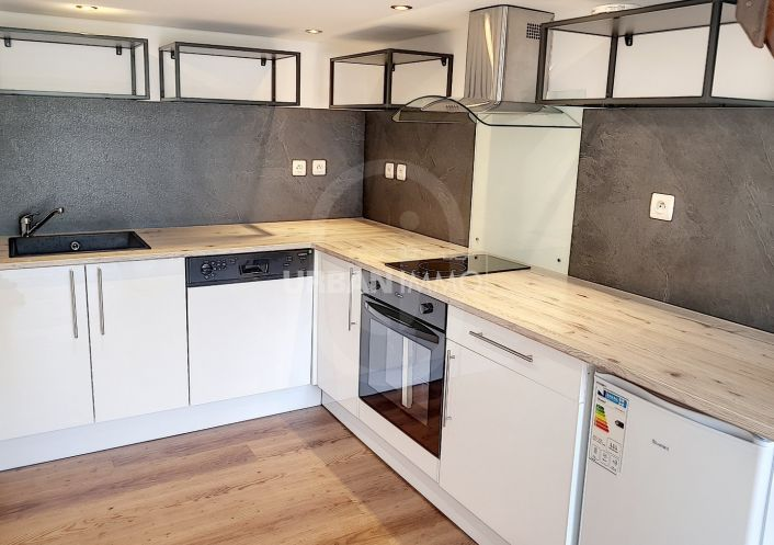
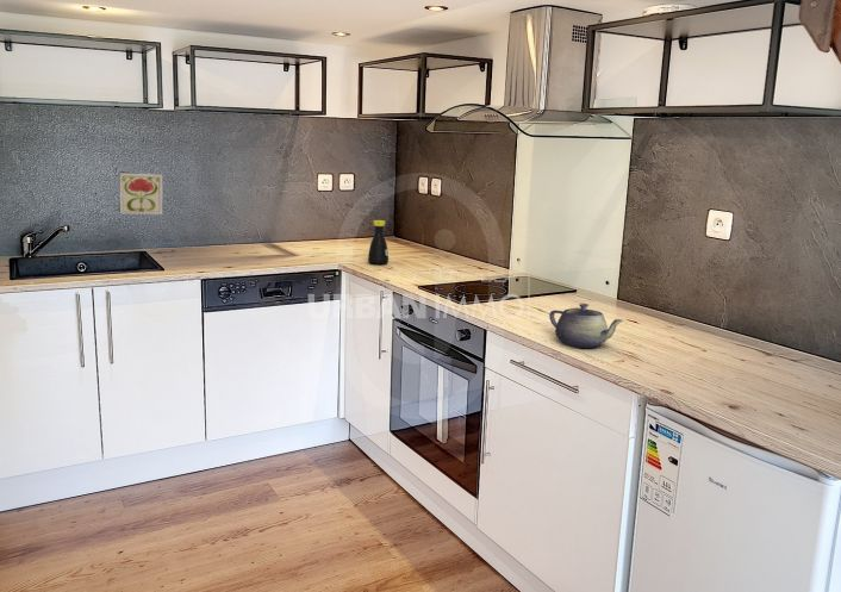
+ teapot [548,303,624,349]
+ decorative tile [118,170,164,216]
+ bottle [367,219,390,266]
